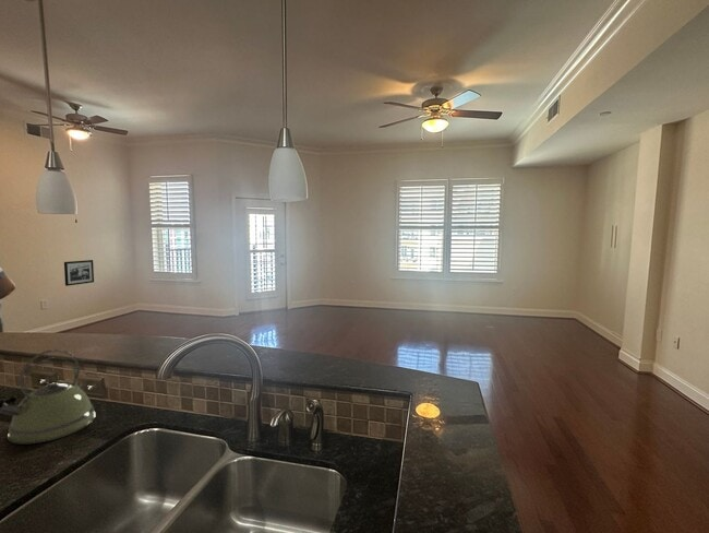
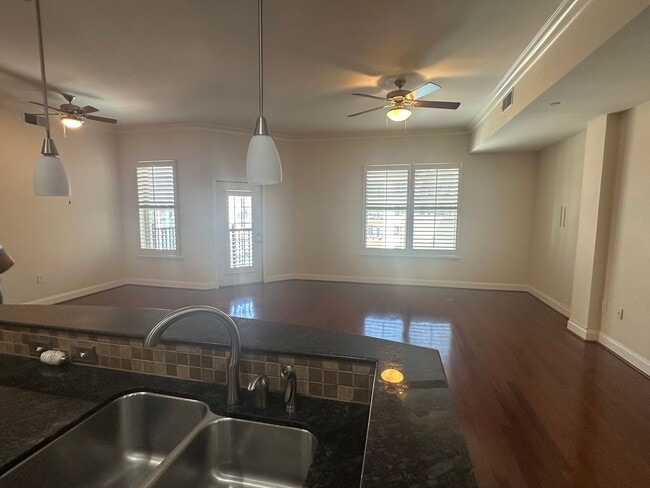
- kettle [0,348,97,446]
- picture frame [63,259,95,287]
